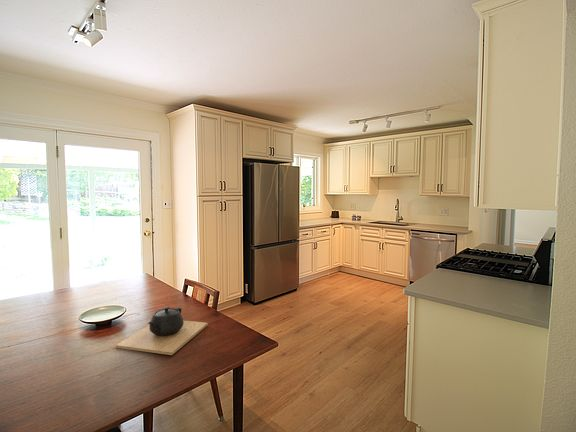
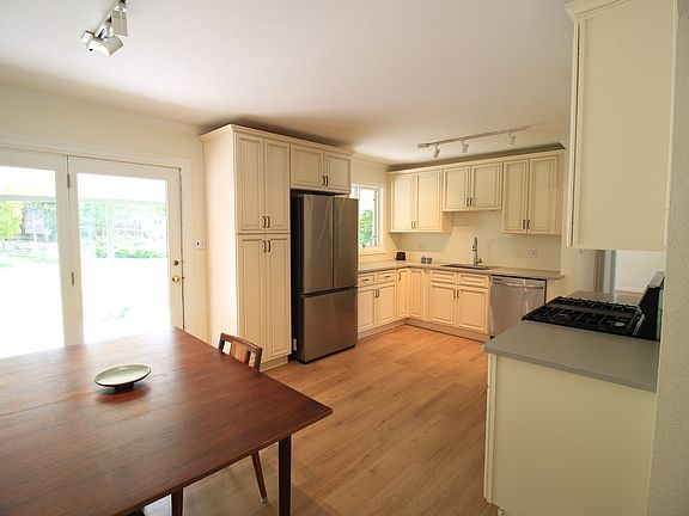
- teapot [115,306,209,356]
